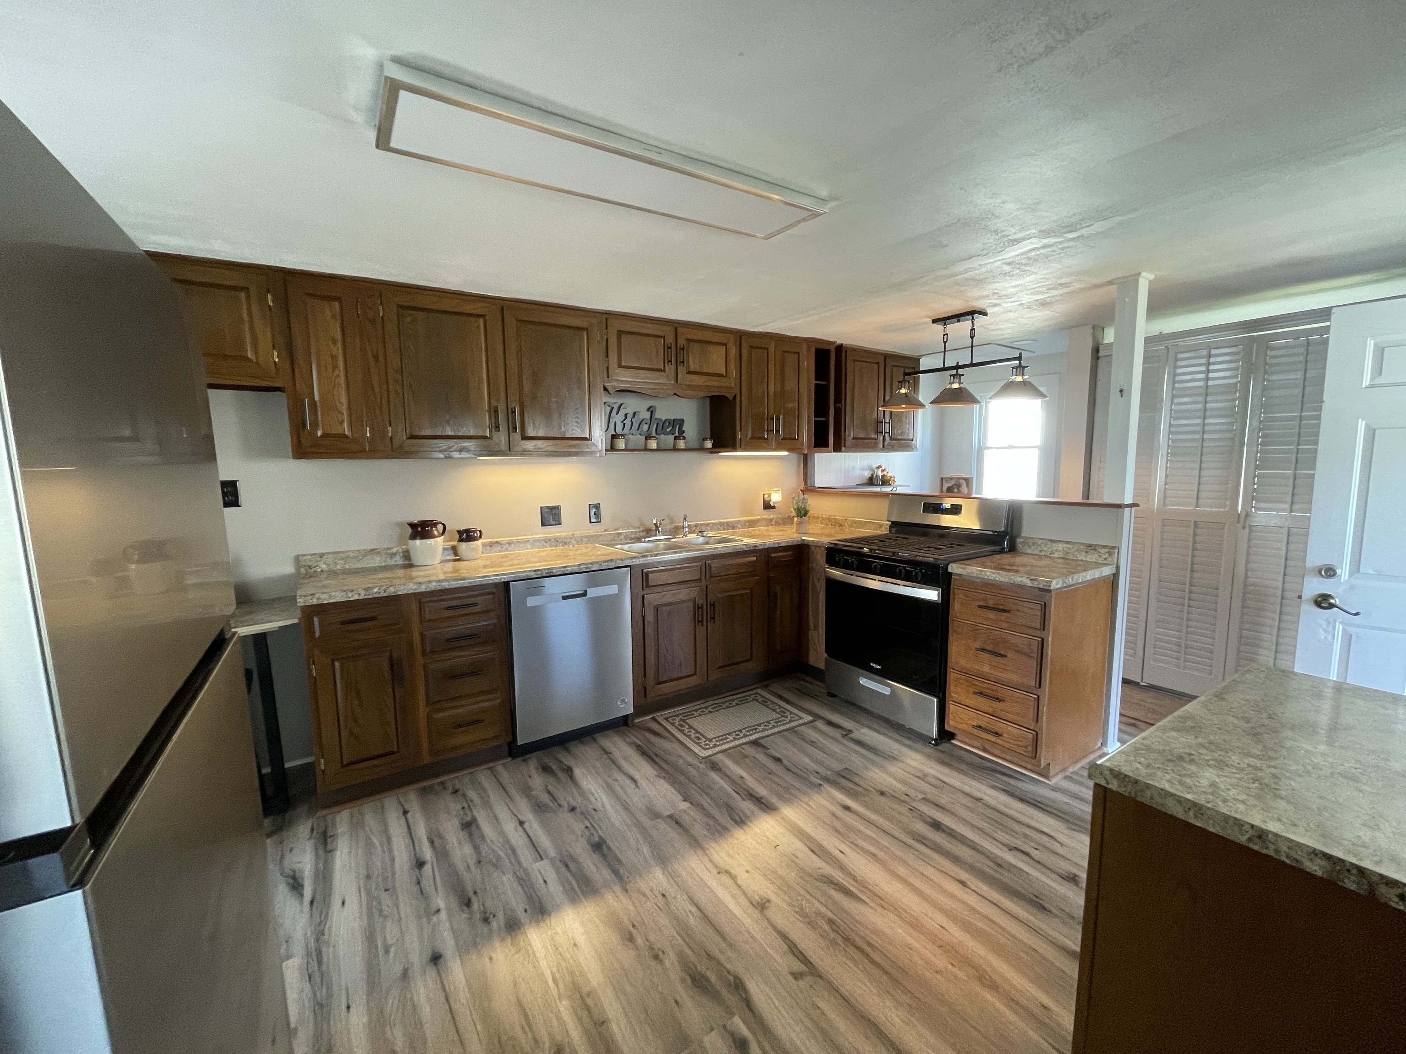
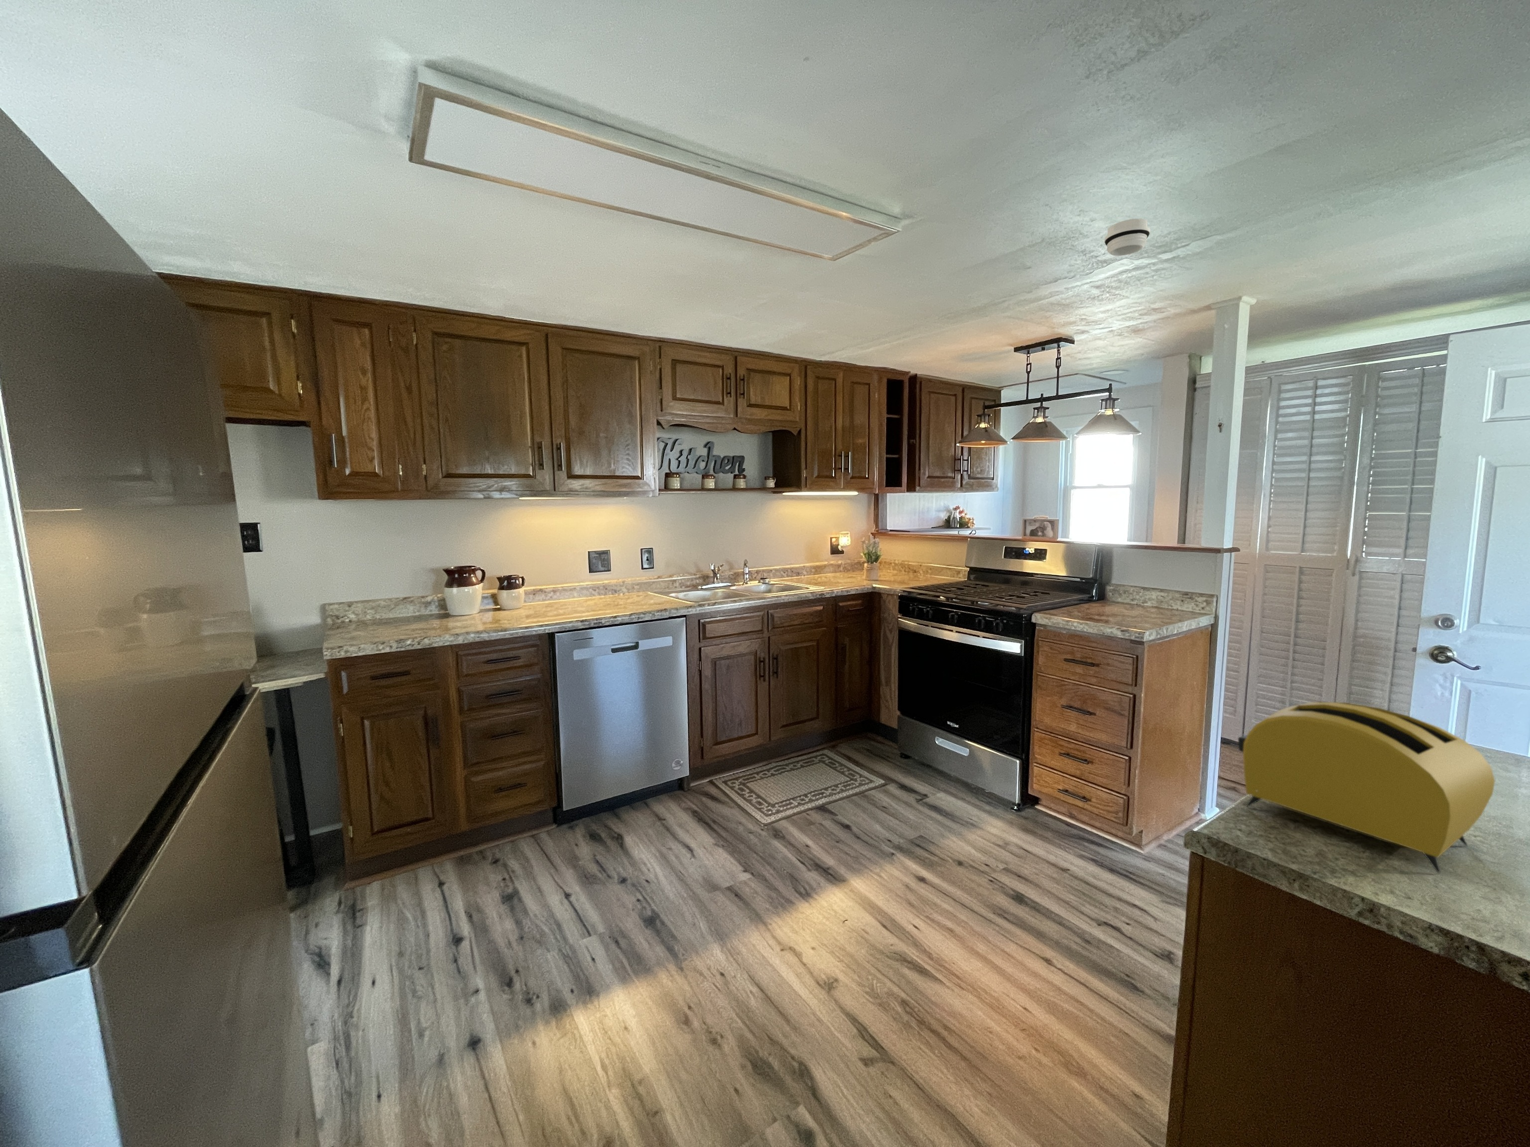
+ toaster [1237,701,1495,874]
+ smoke detector [1105,218,1151,257]
